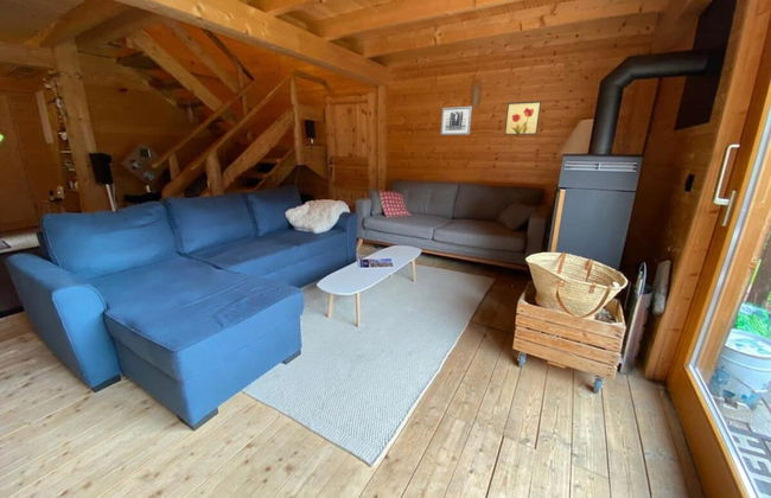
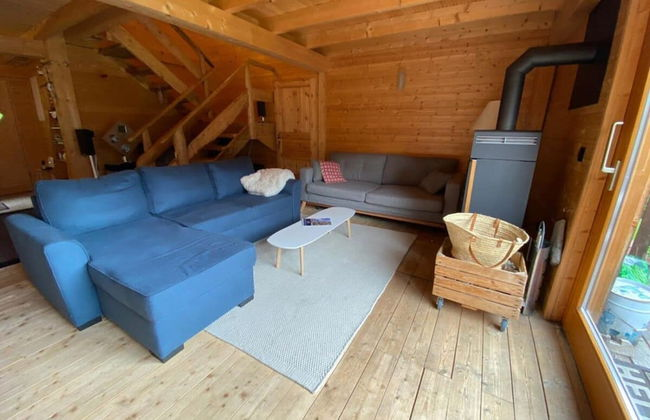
- wall art [440,106,473,136]
- wall art [503,100,542,136]
